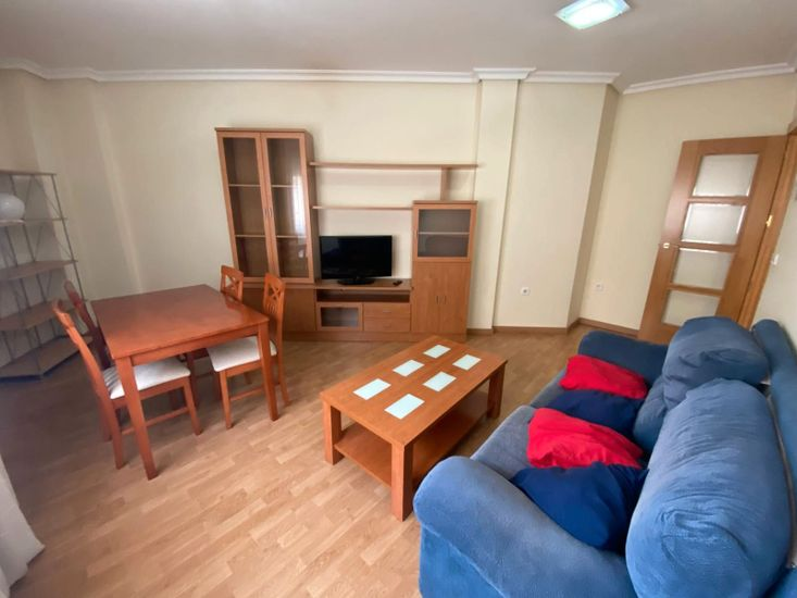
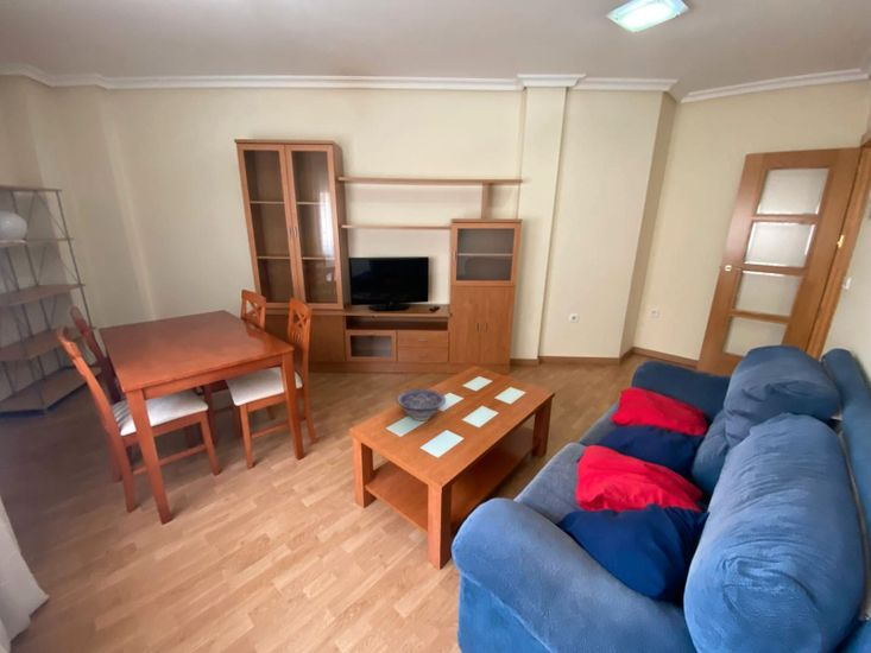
+ decorative bowl [396,388,447,421]
